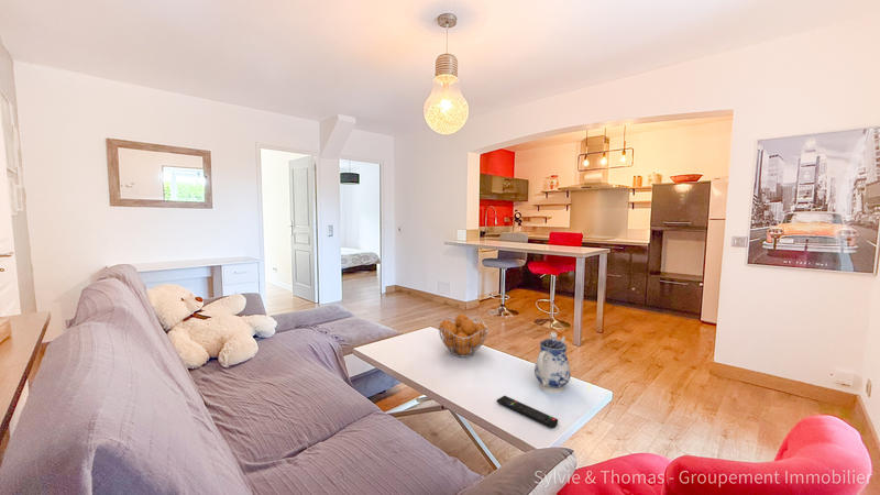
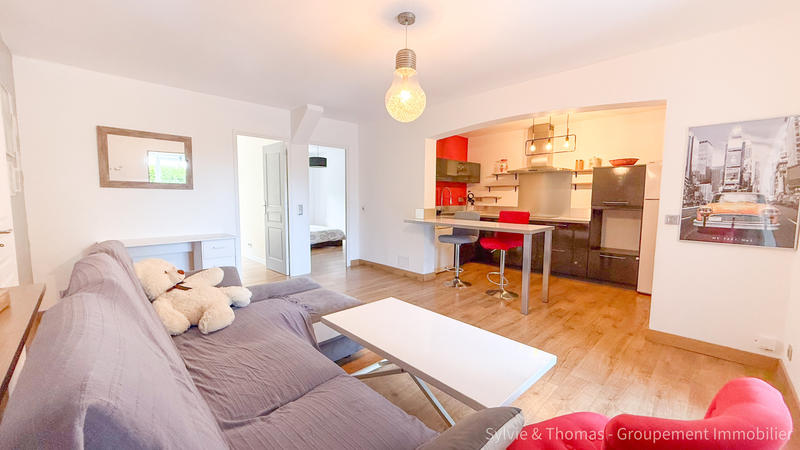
- remote control [496,395,559,429]
- fruit basket [437,312,490,359]
- teapot [534,331,572,394]
